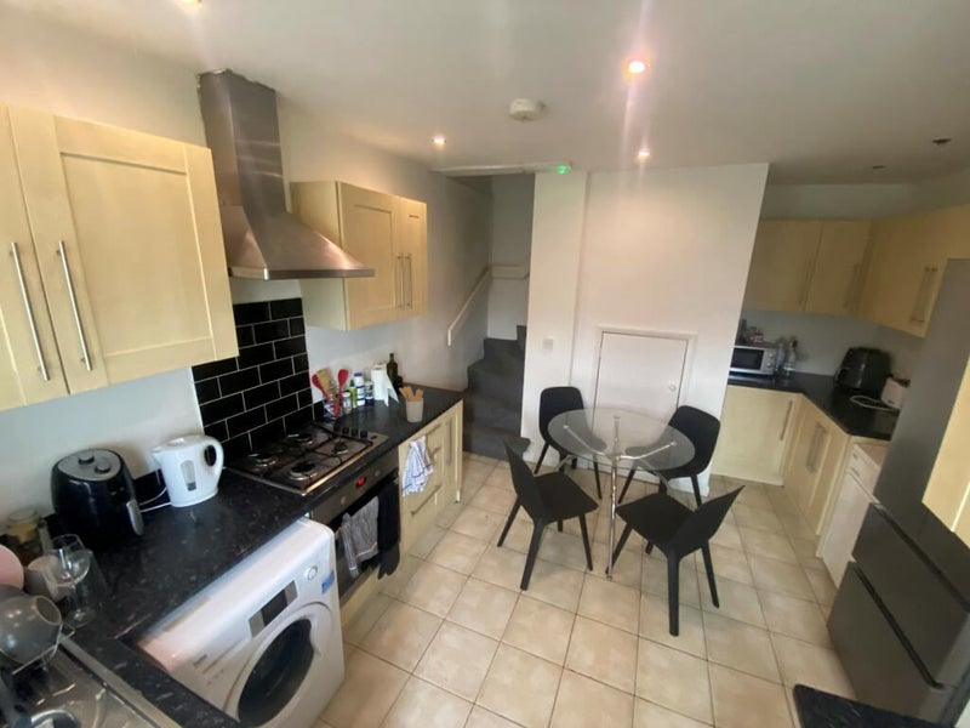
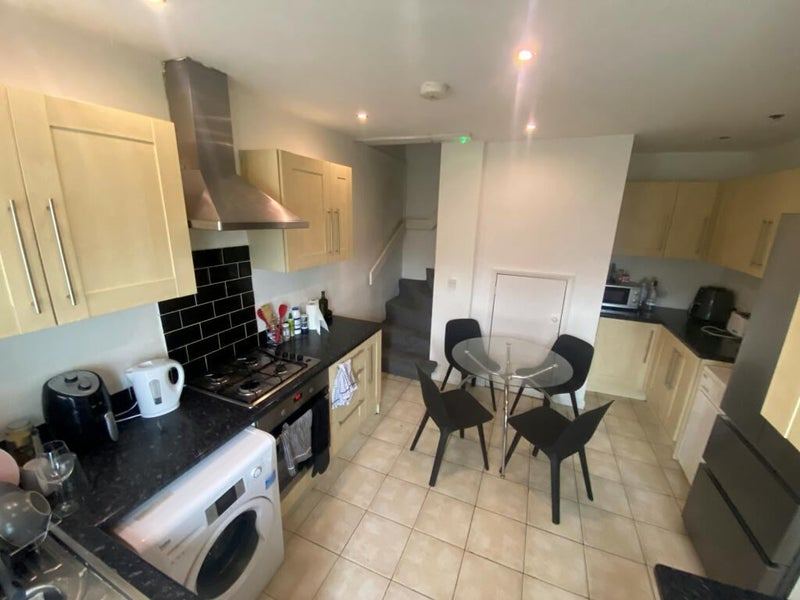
- utensil holder [398,386,424,423]
